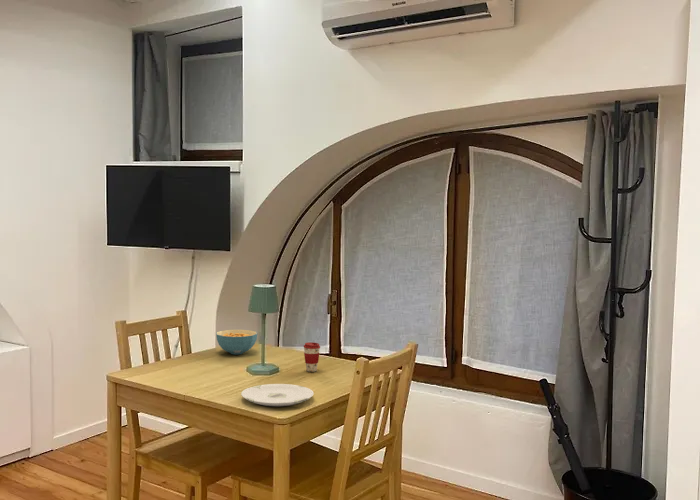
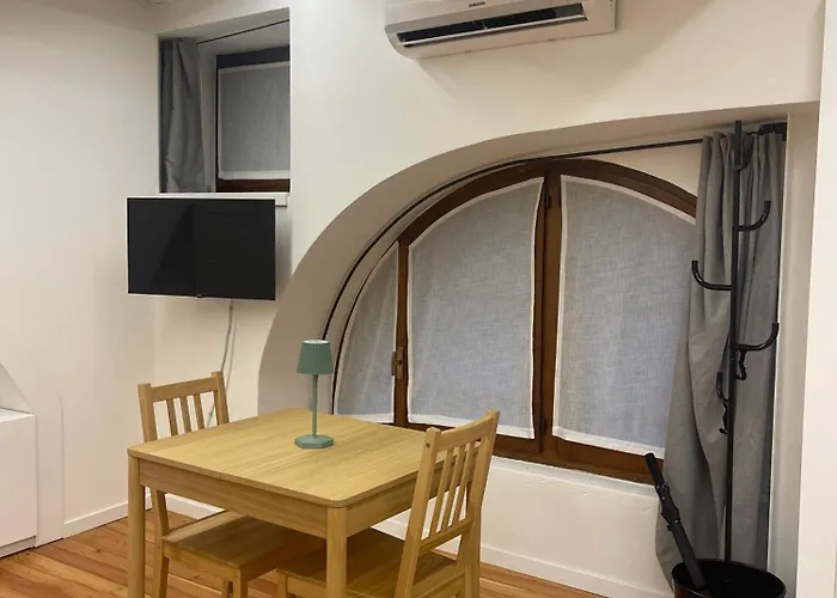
- coffee cup [303,341,321,373]
- plate [240,383,315,407]
- cereal bowl [215,329,258,355]
